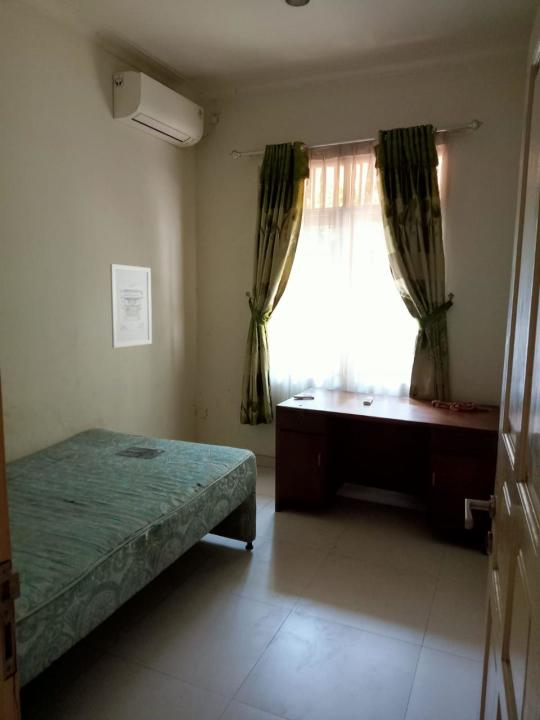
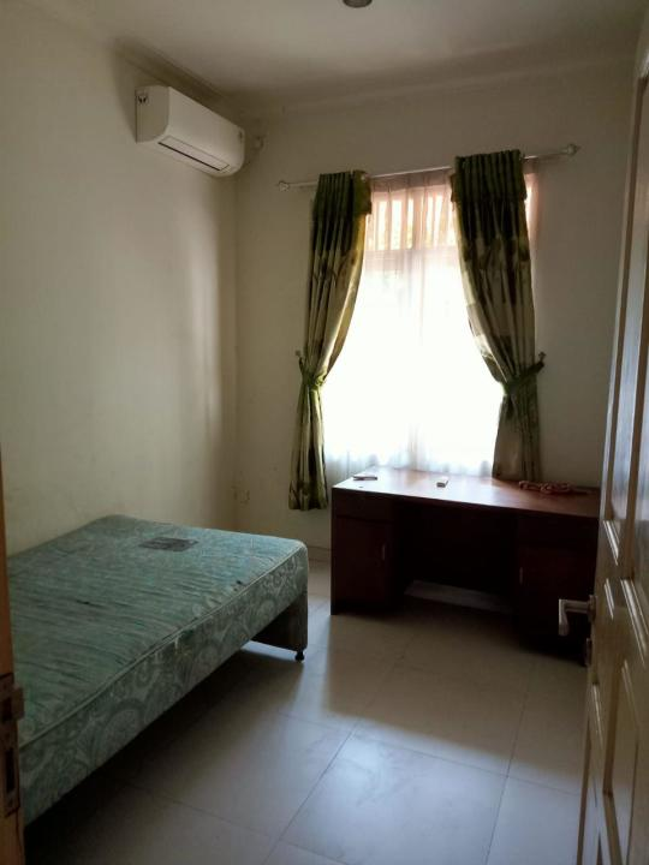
- wall art [109,263,153,349]
